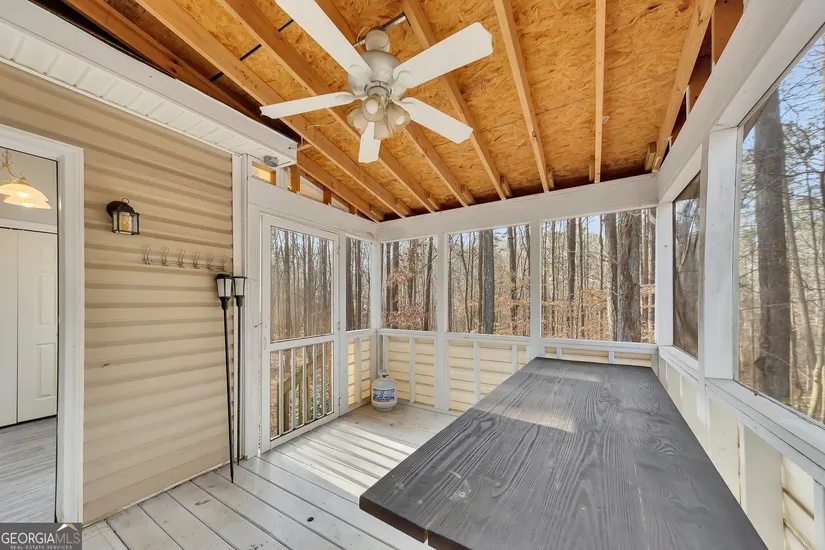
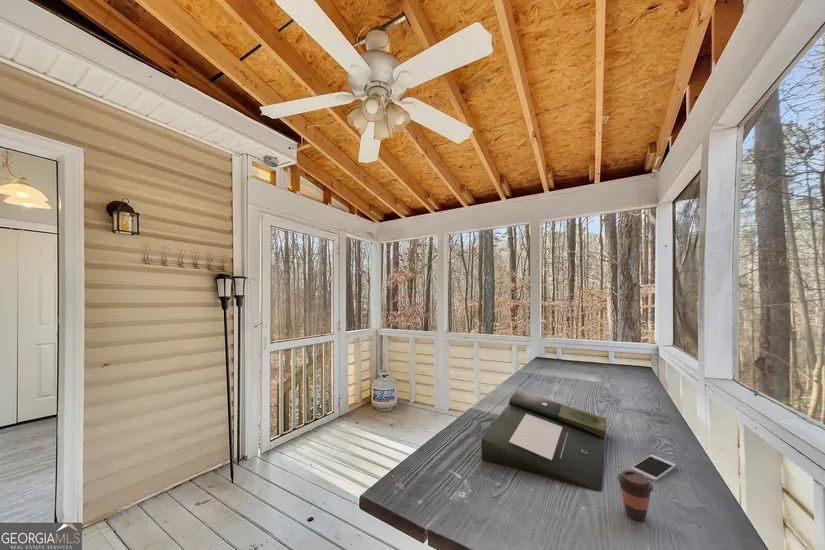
+ coffee cup [616,469,654,522]
+ smartphone [630,454,677,482]
+ document tray [480,388,607,493]
